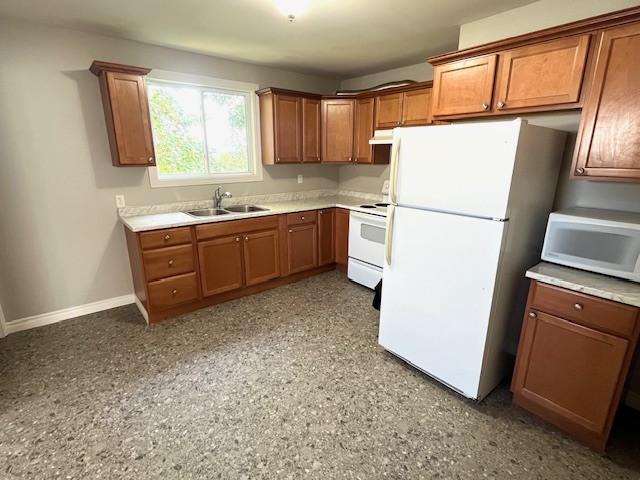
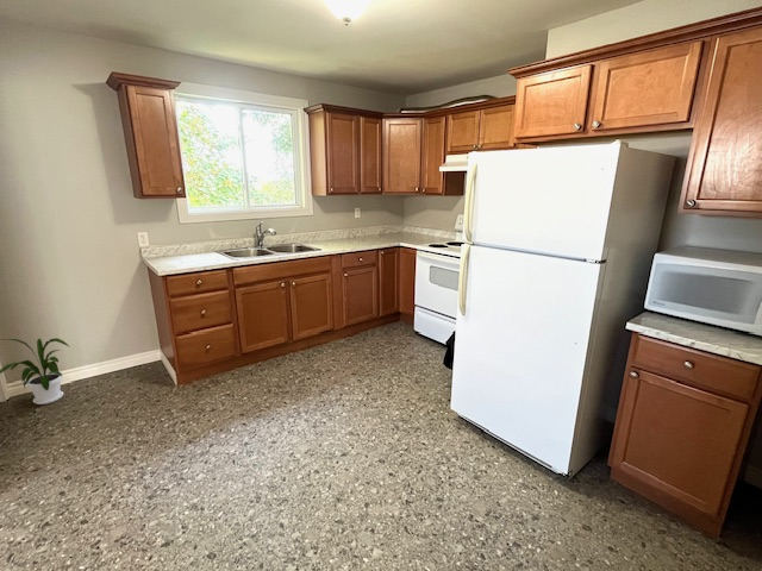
+ house plant [0,337,70,406]
